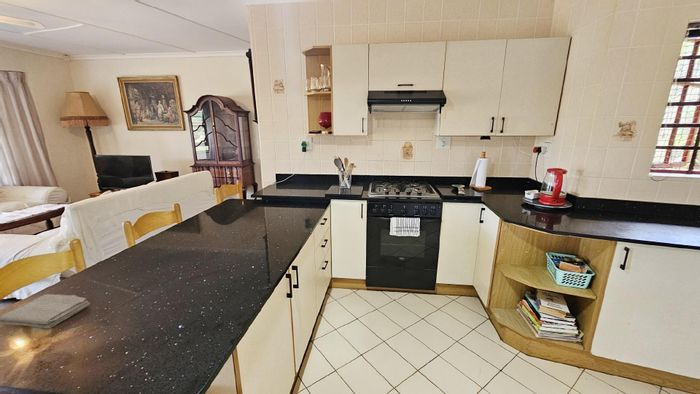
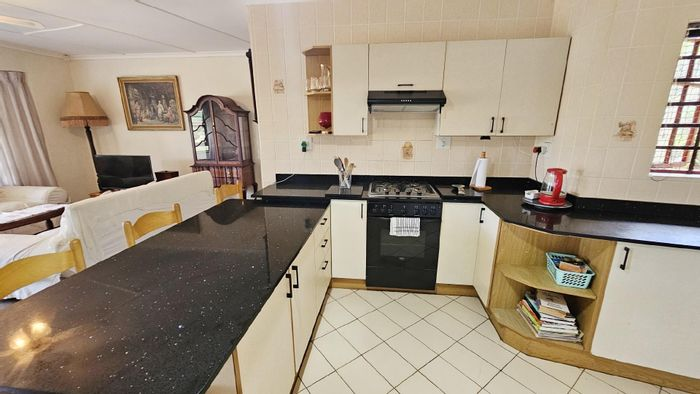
- washcloth [0,293,91,330]
